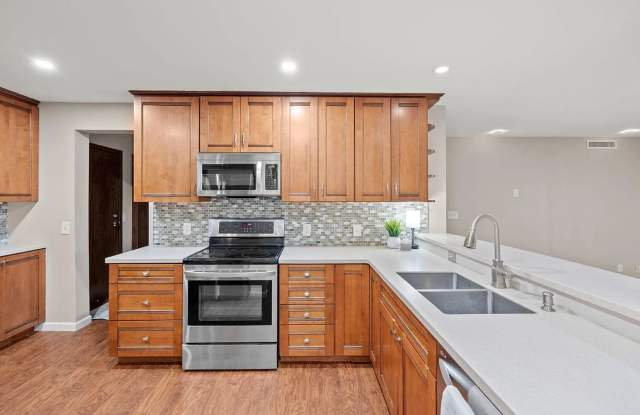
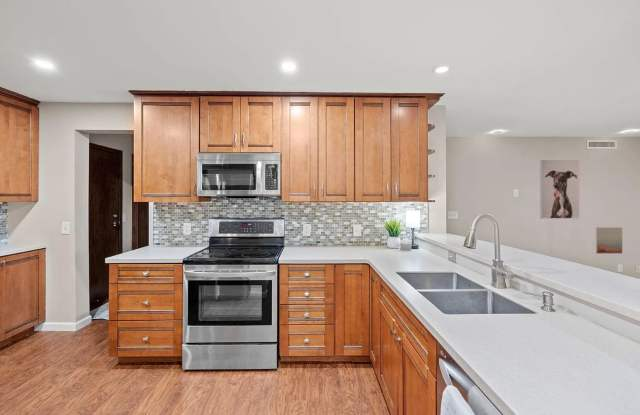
+ wall art [595,227,623,254]
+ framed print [539,159,580,219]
